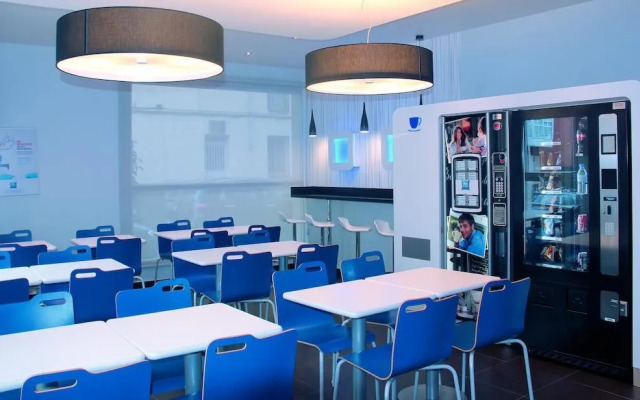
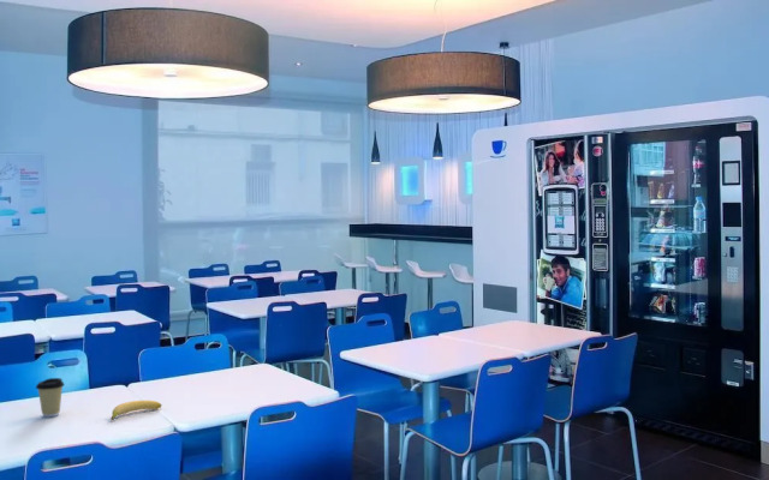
+ coffee cup [35,377,66,418]
+ banana [109,400,163,421]
